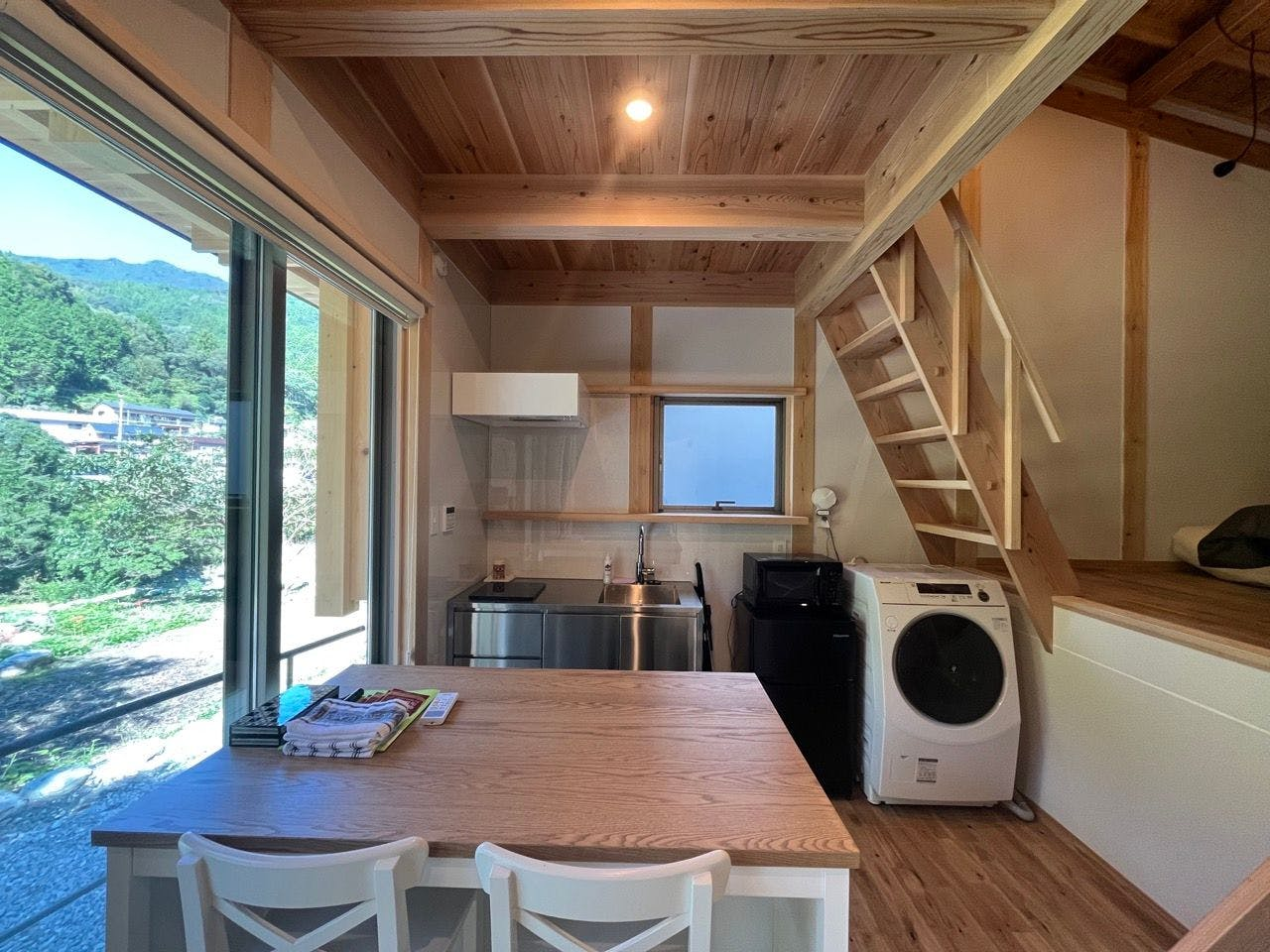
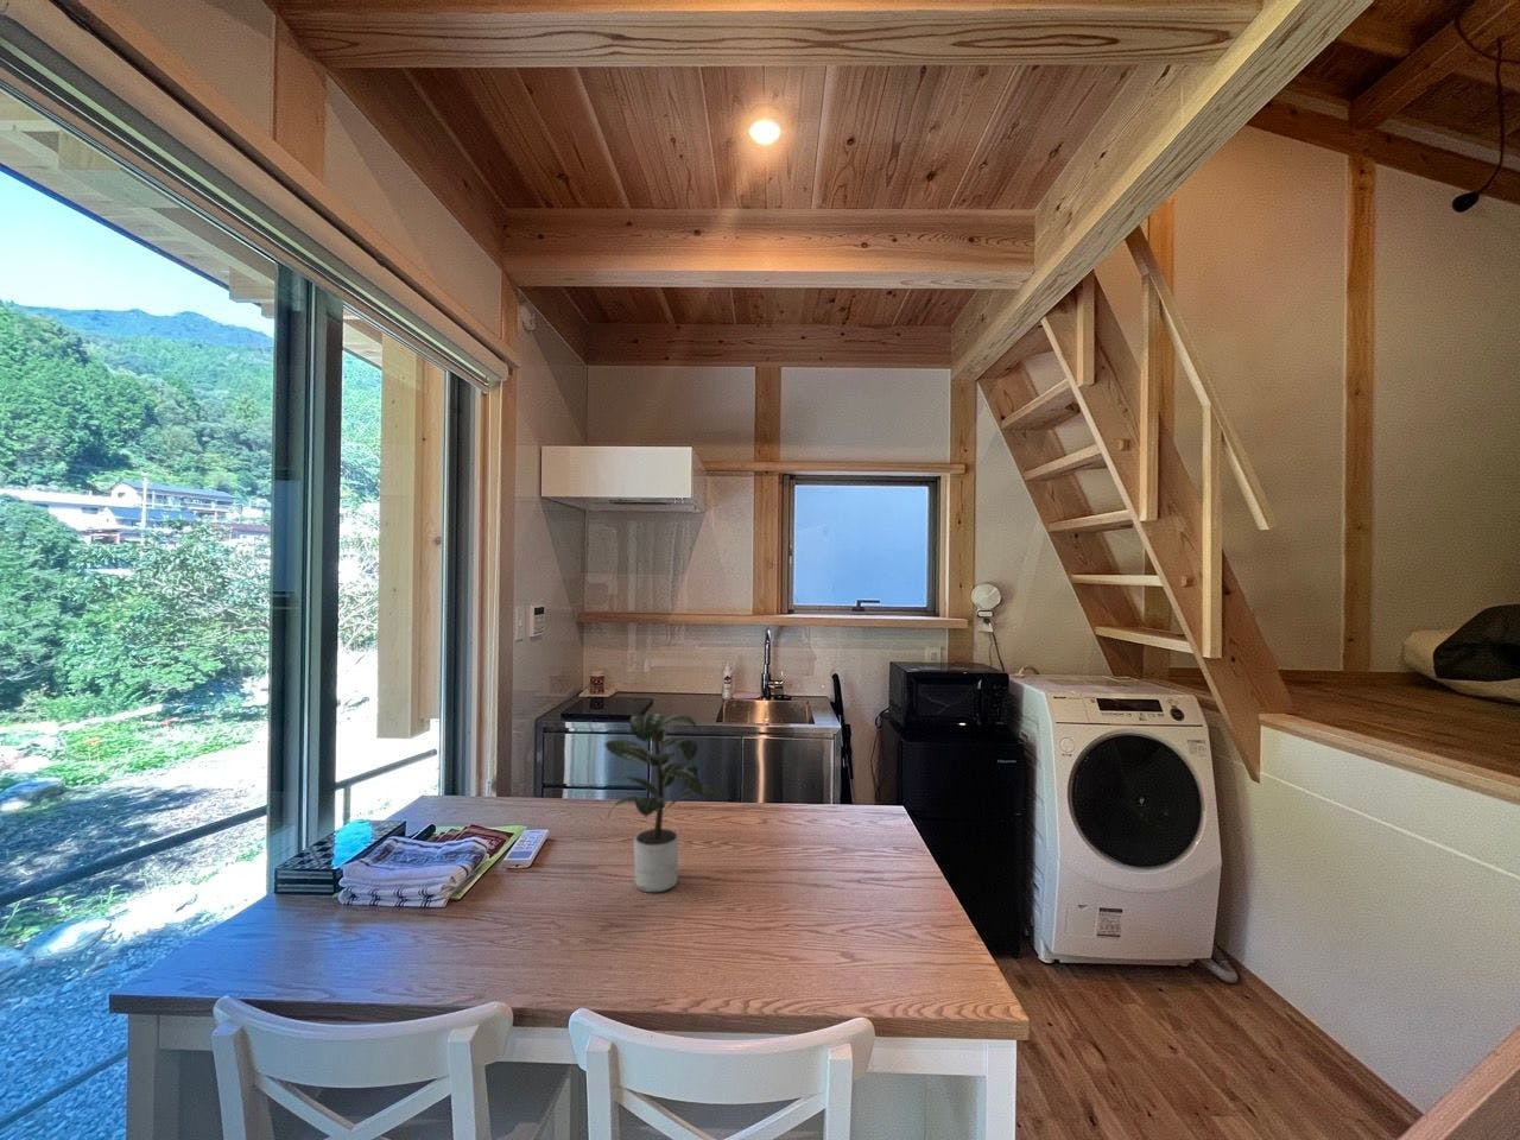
+ potted plant [603,712,732,893]
